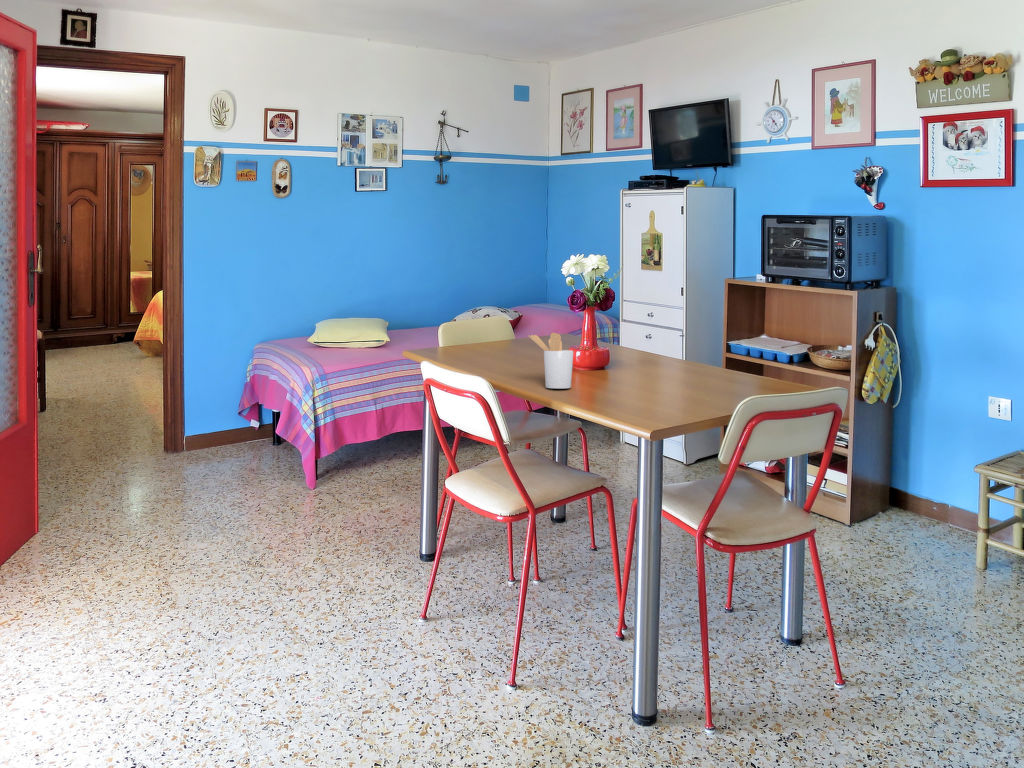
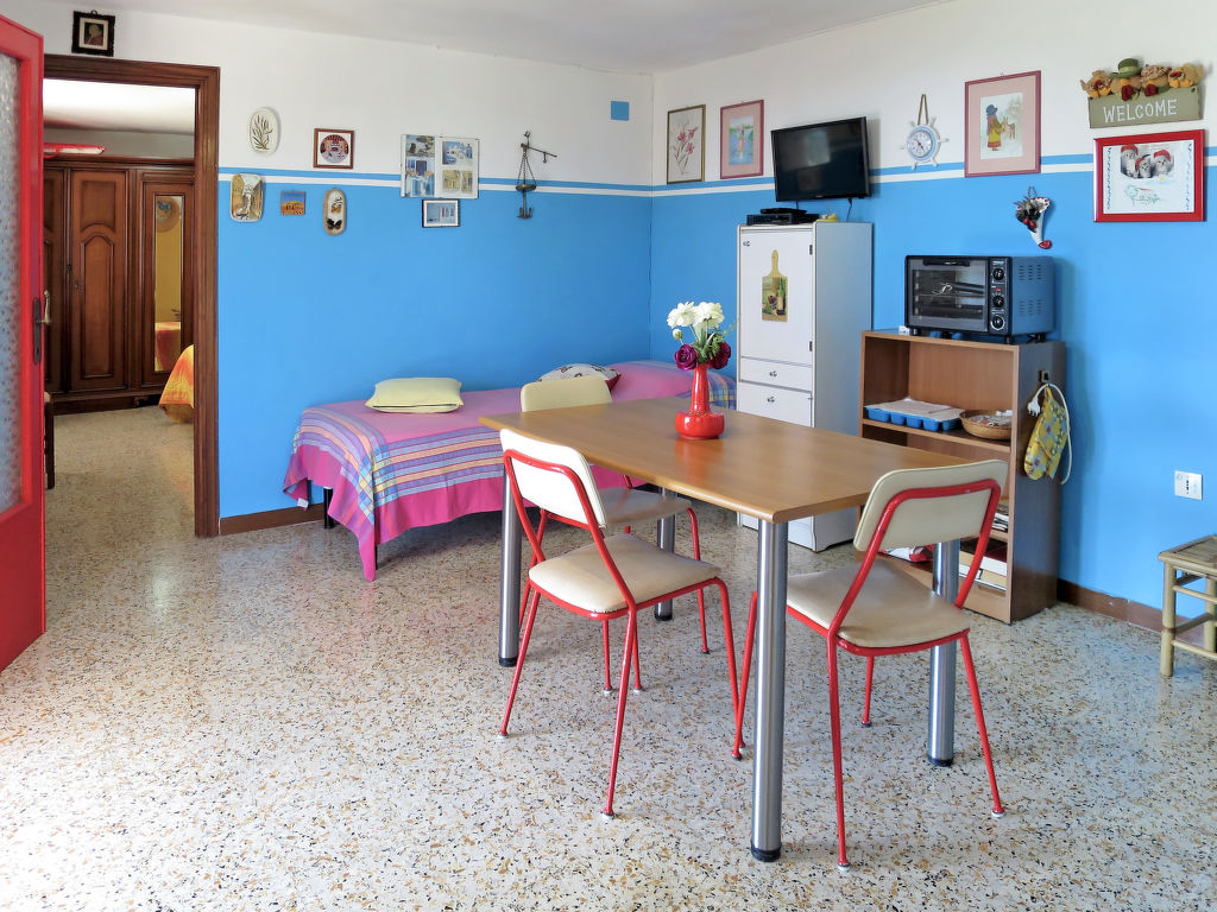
- utensil holder [527,332,574,390]
